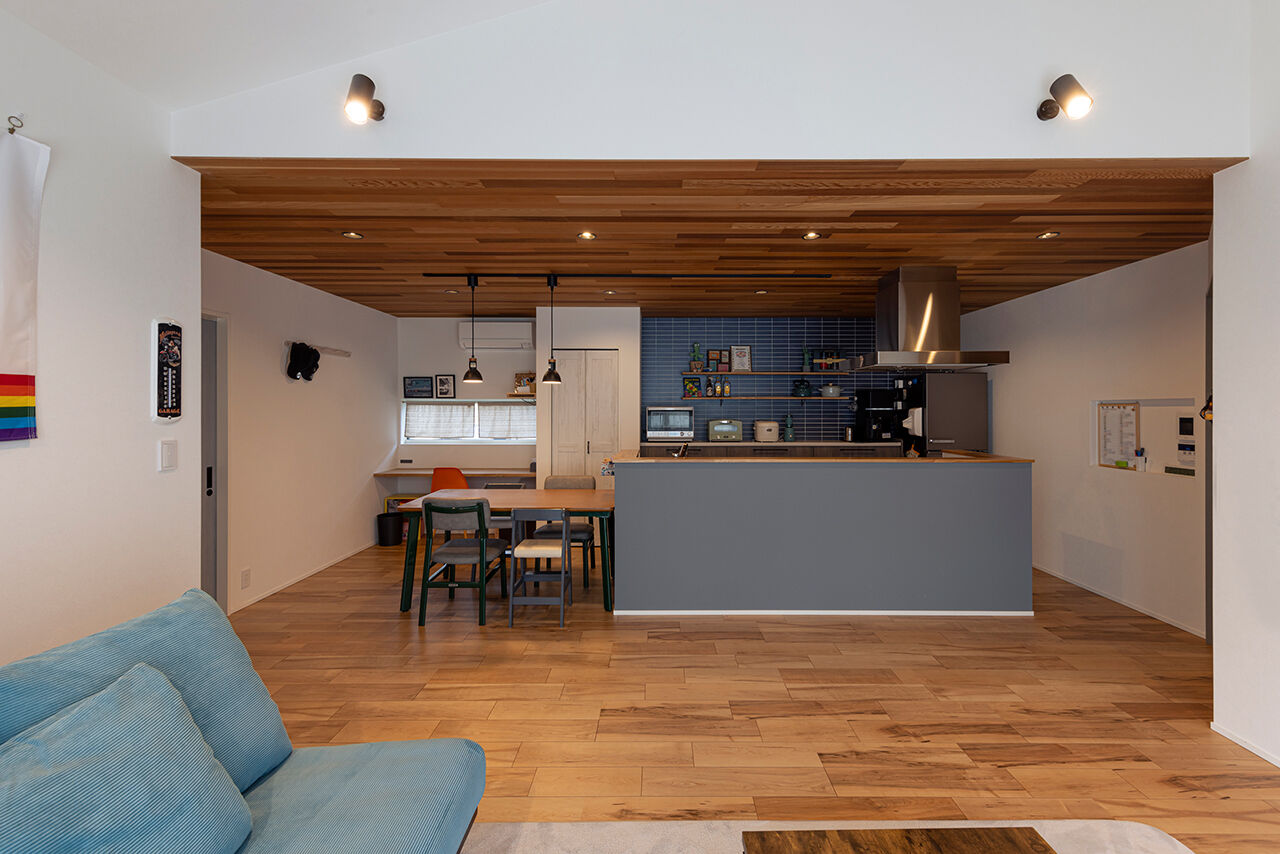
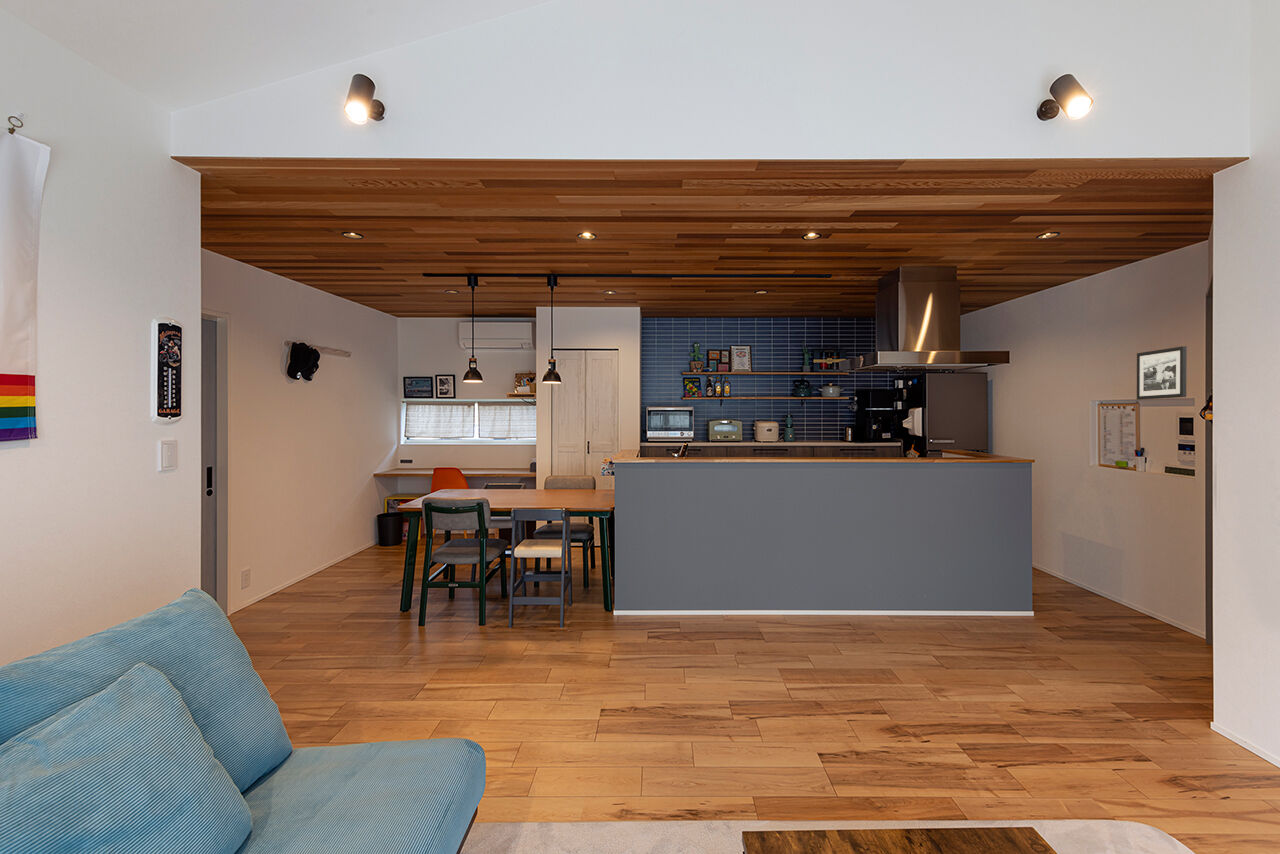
+ picture frame [1136,345,1187,401]
